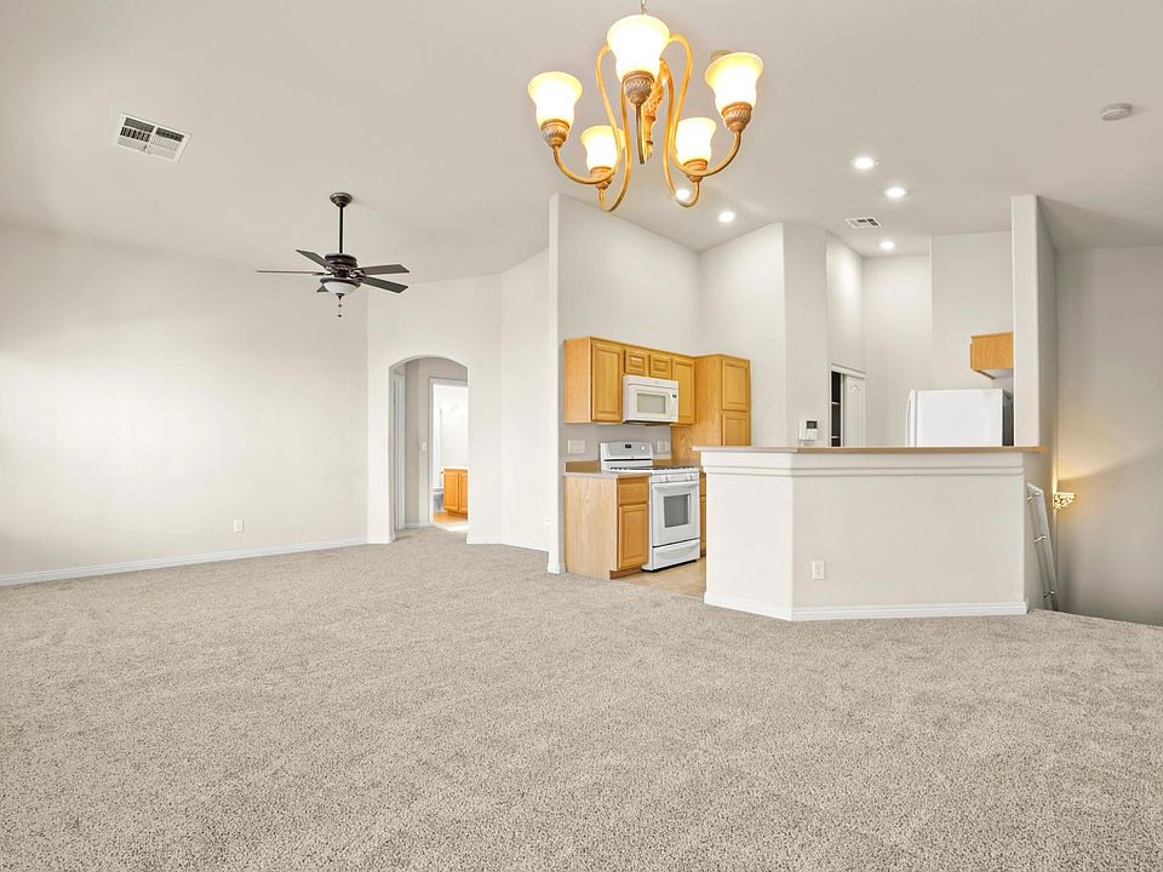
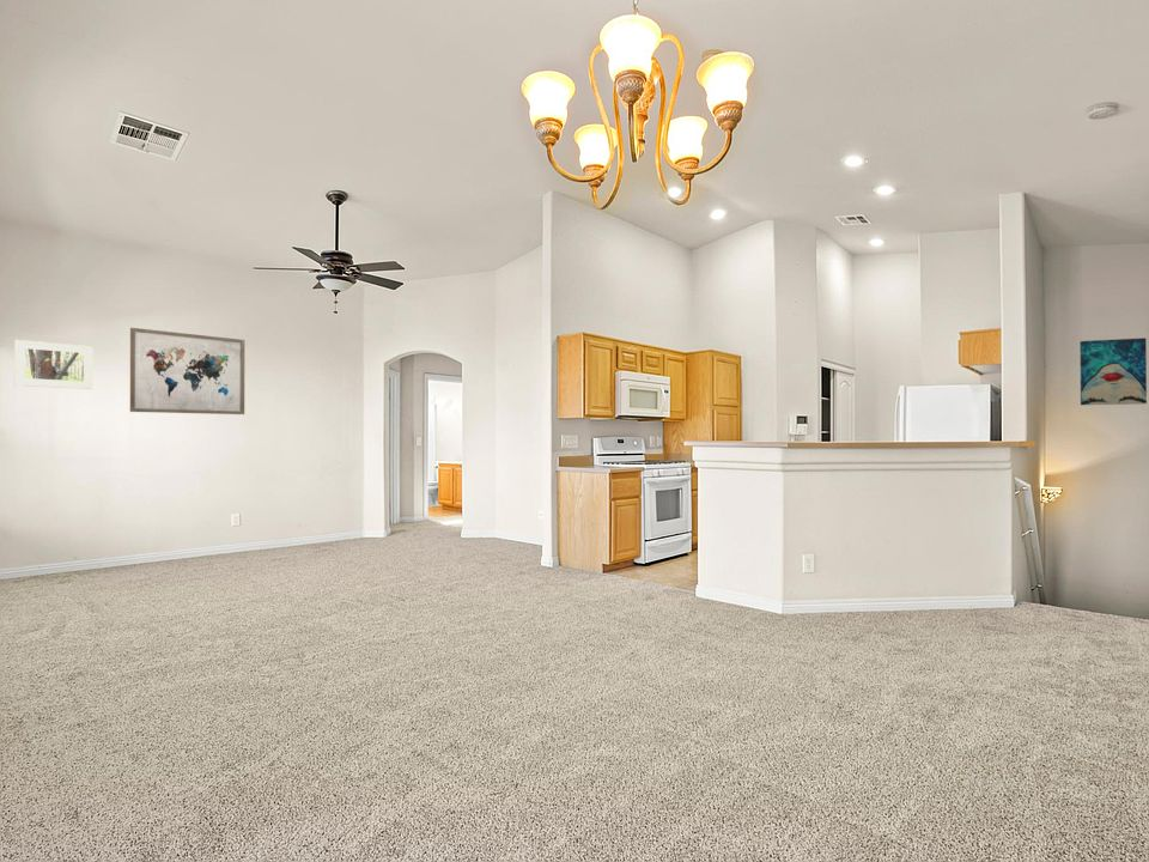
+ wall art [129,327,245,415]
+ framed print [13,339,93,390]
+ wall art [1078,336,1148,406]
